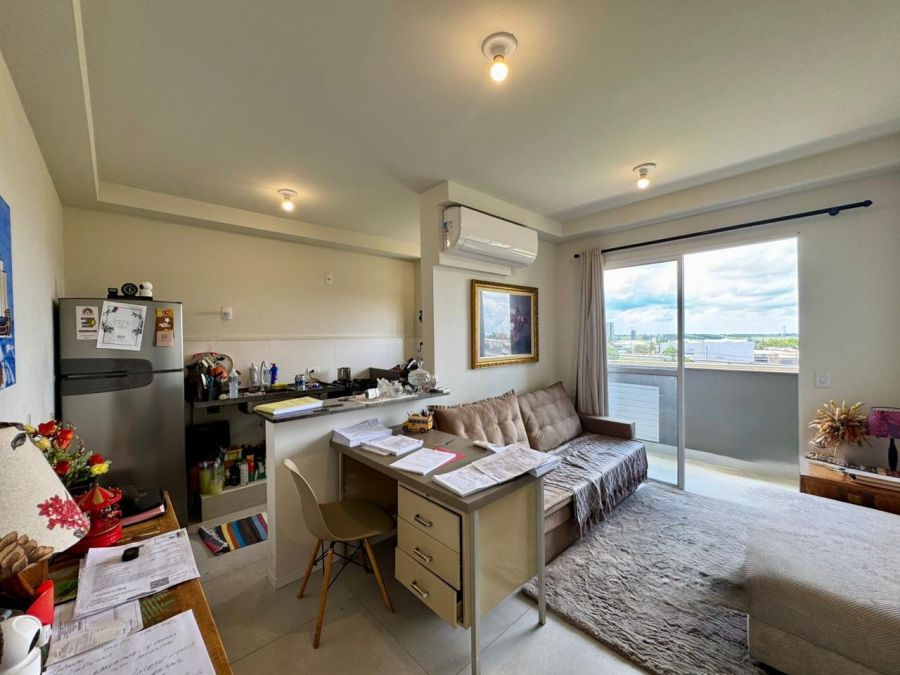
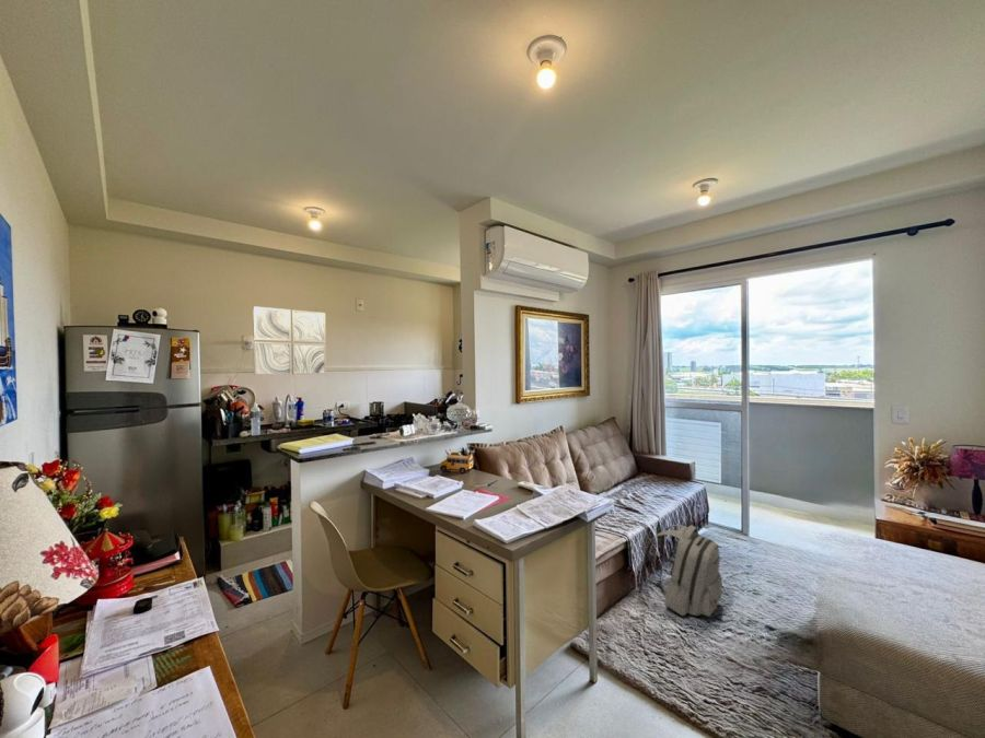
+ backpack [638,524,723,618]
+ wall art [252,305,327,376]
